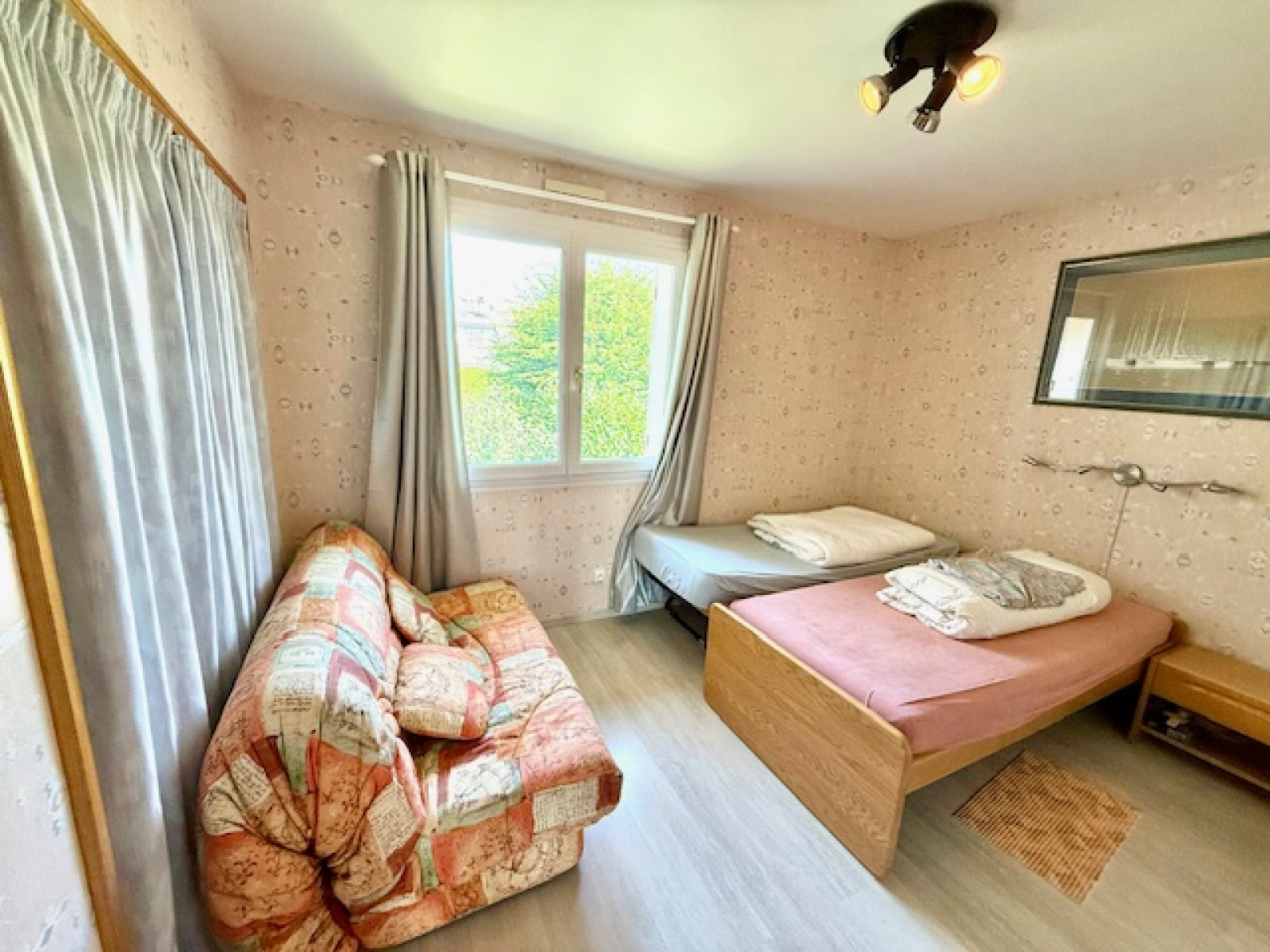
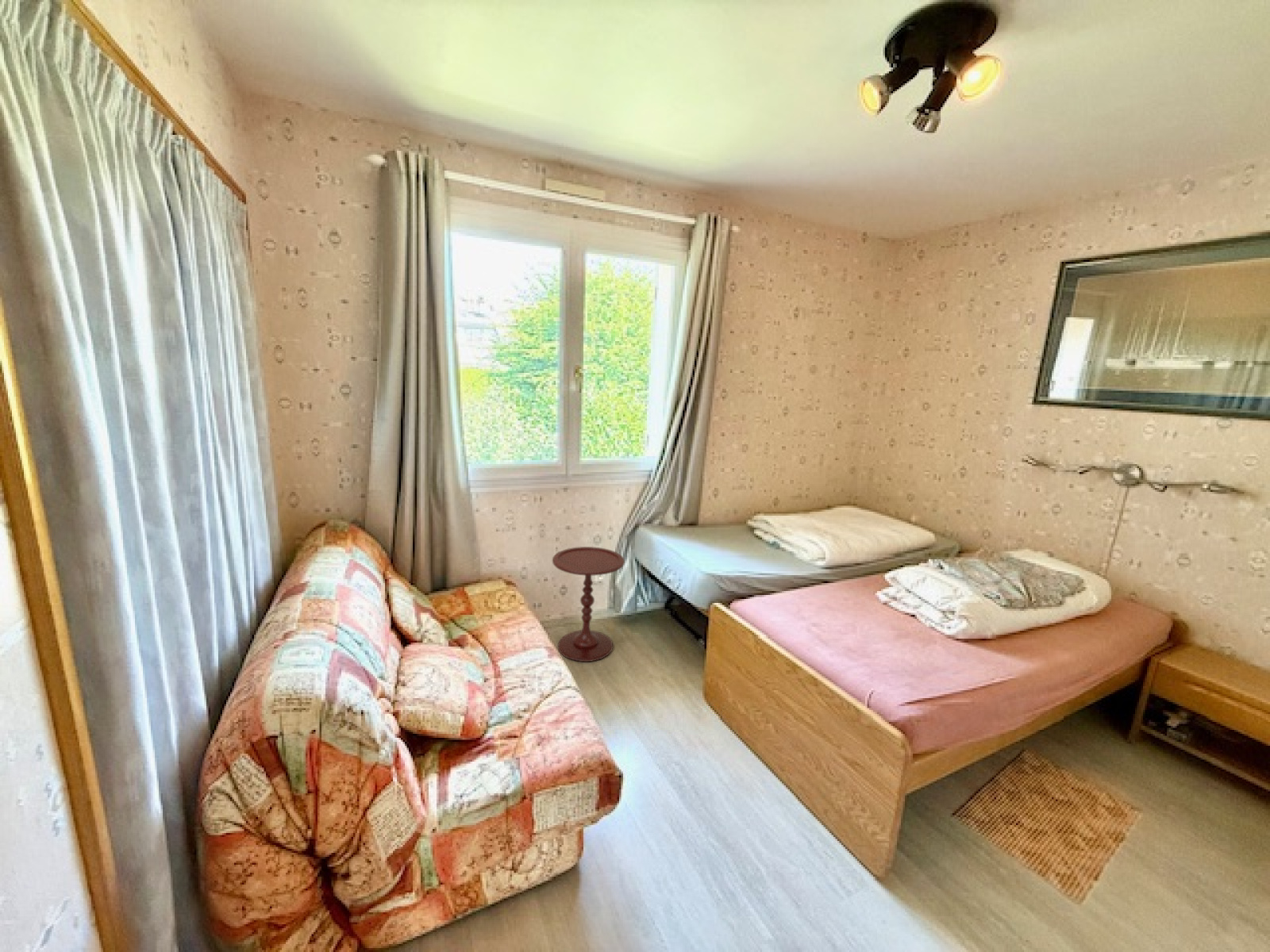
+ side table [552,546,625,662]
